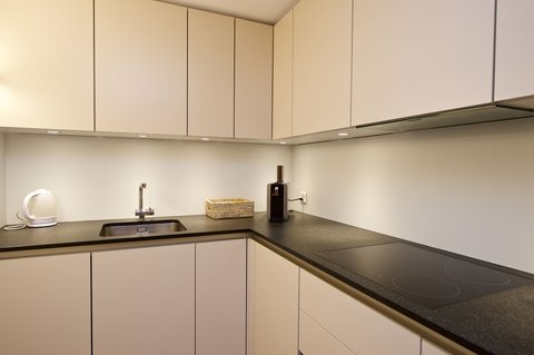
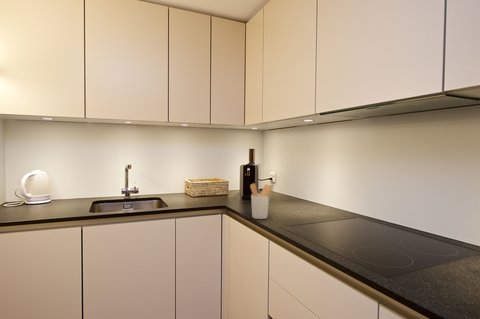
+ utensil holder [249,182,275,220]
